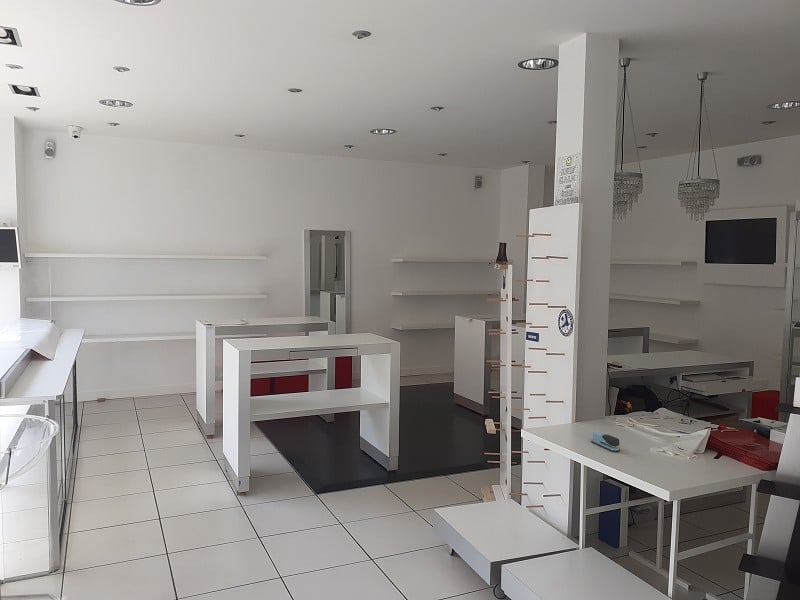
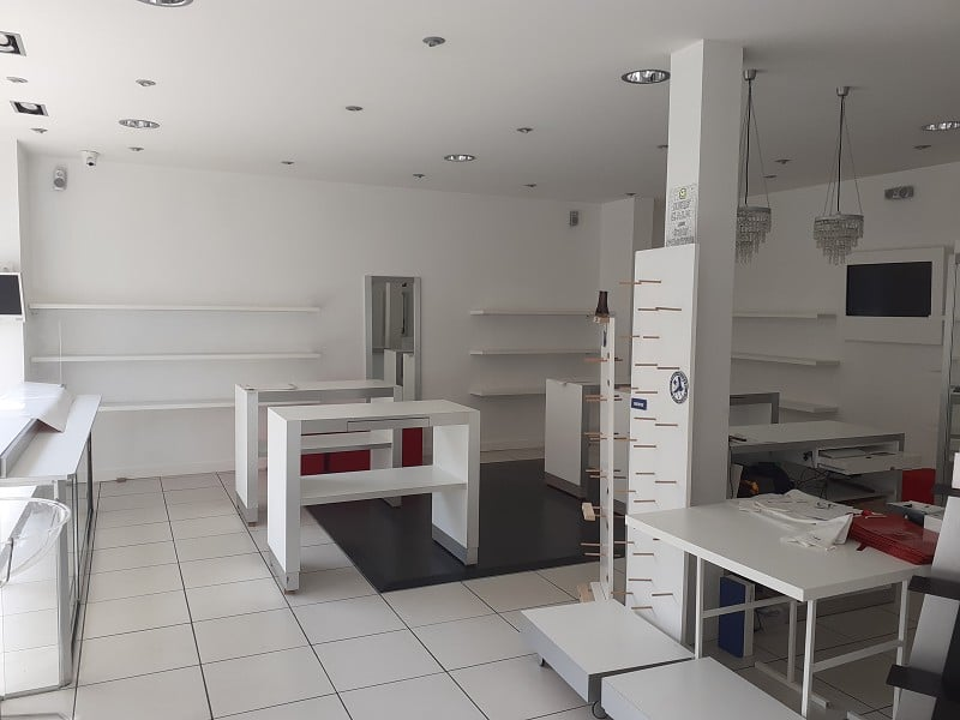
- stapler [590,431,621,453]
